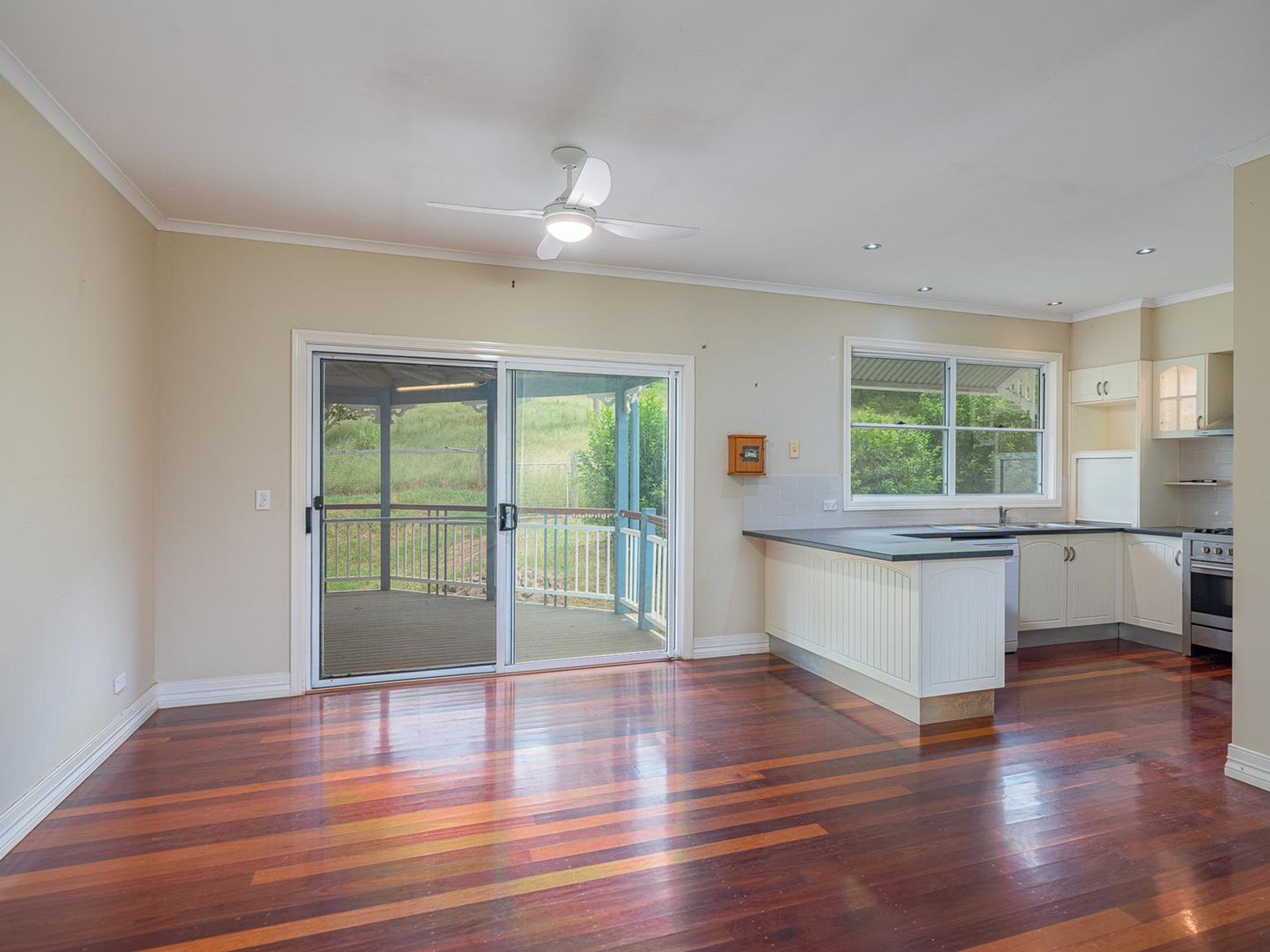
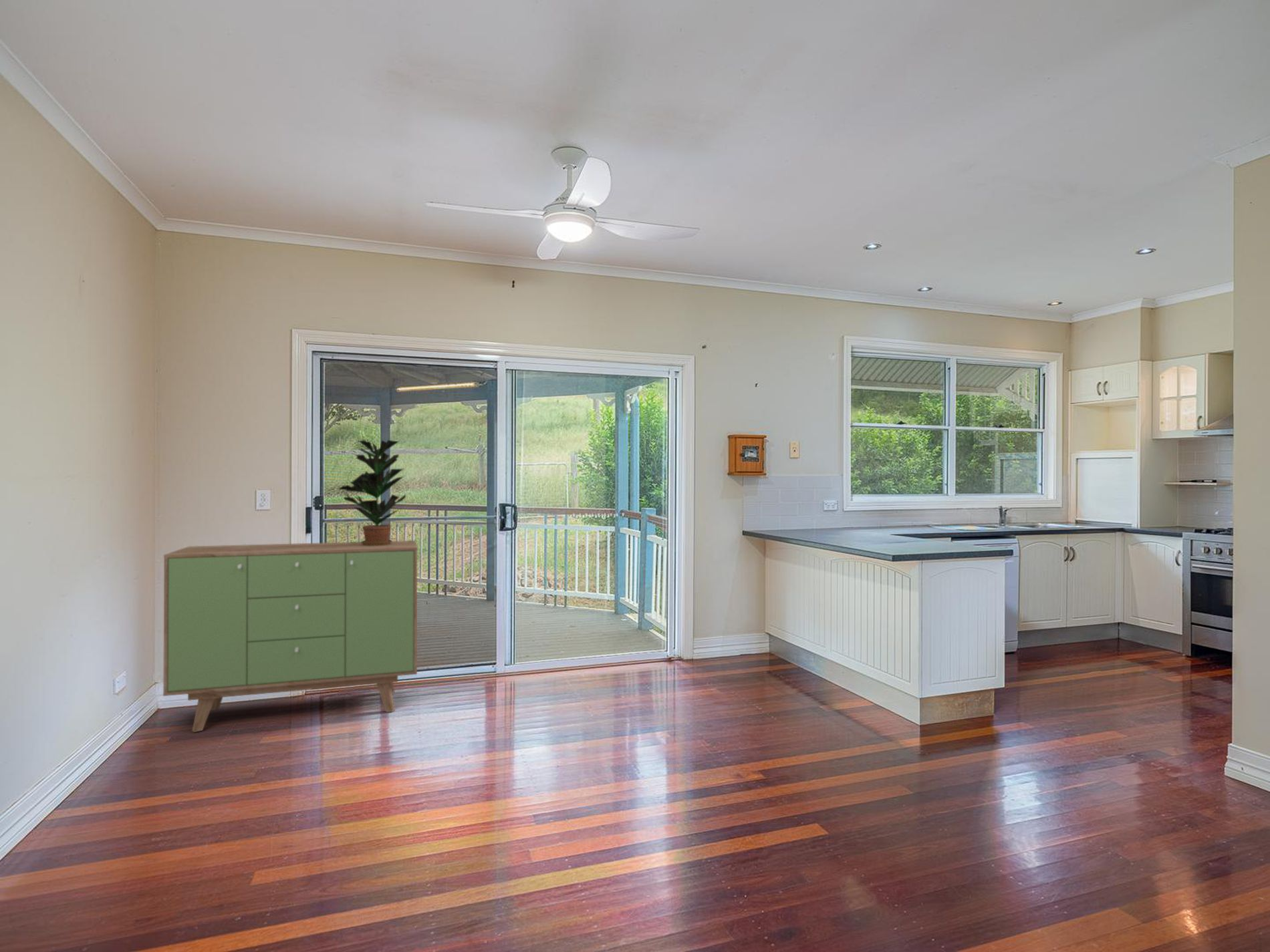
+ potted plant [337,440,406,546]
+ sideboard [162,540,418,733]
